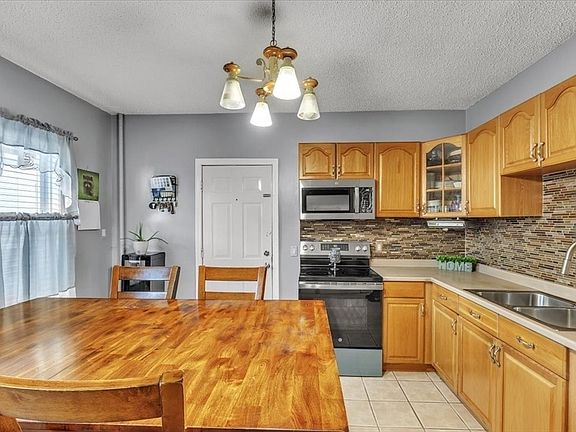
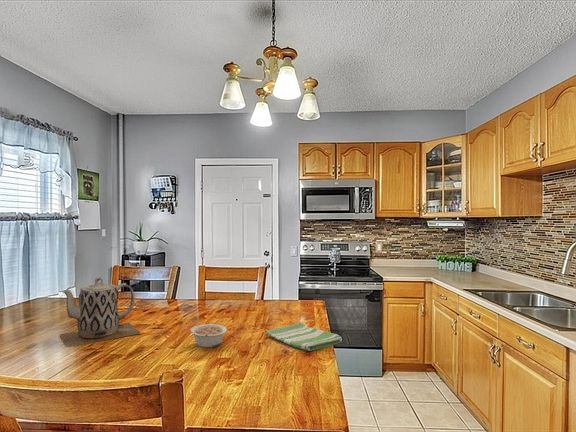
+ legume [189,323,228,348]
+ dish towel [265,321,343,352]
+ teapot [59,276,141,348]
